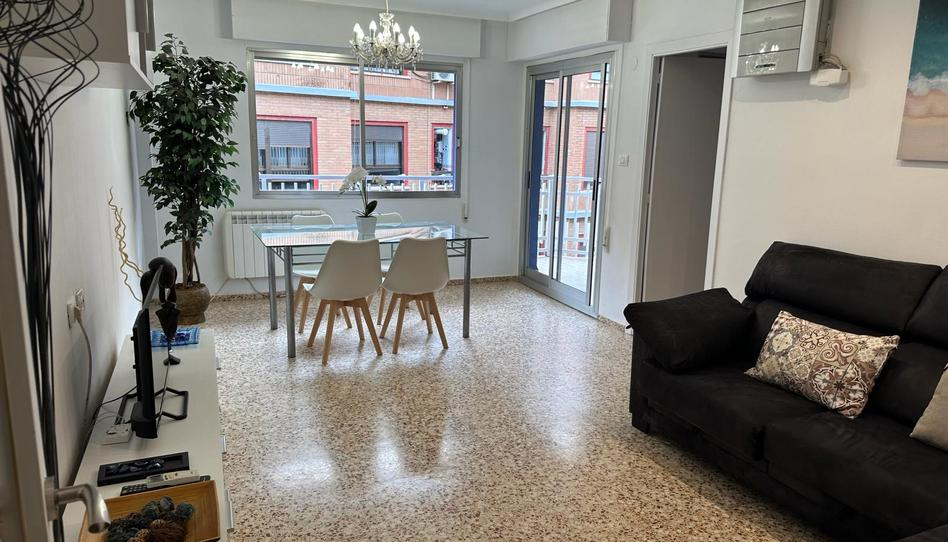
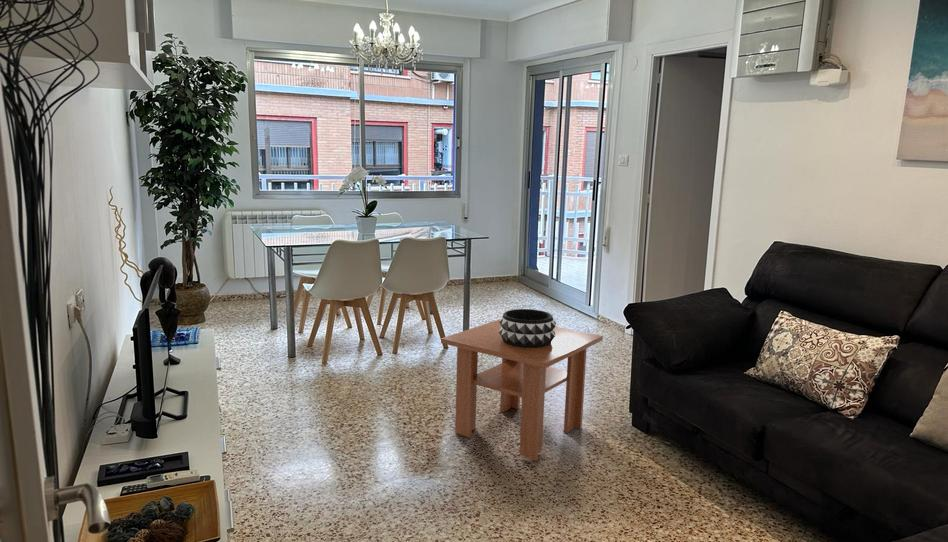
+ decorative bowl [499,308,557,348]
+ coffee table [440,318,604,461]
